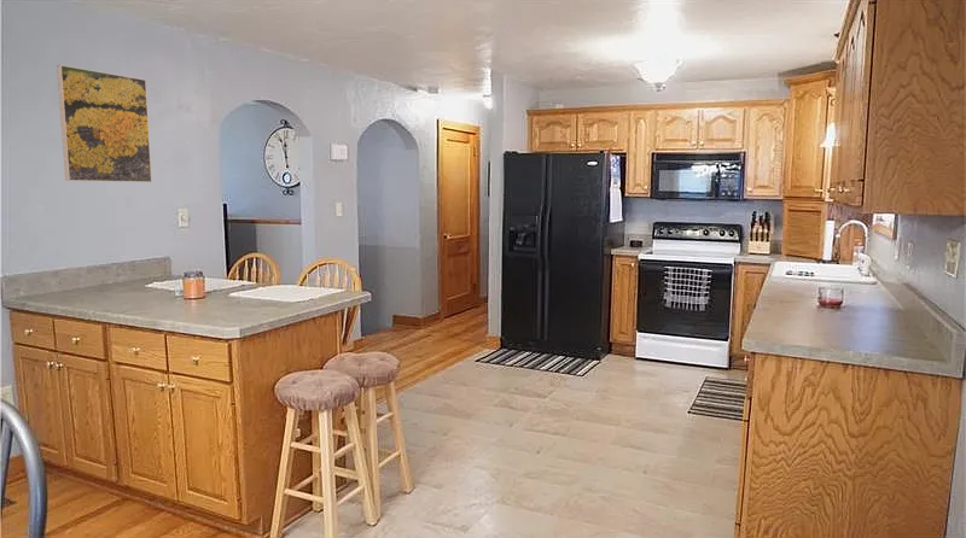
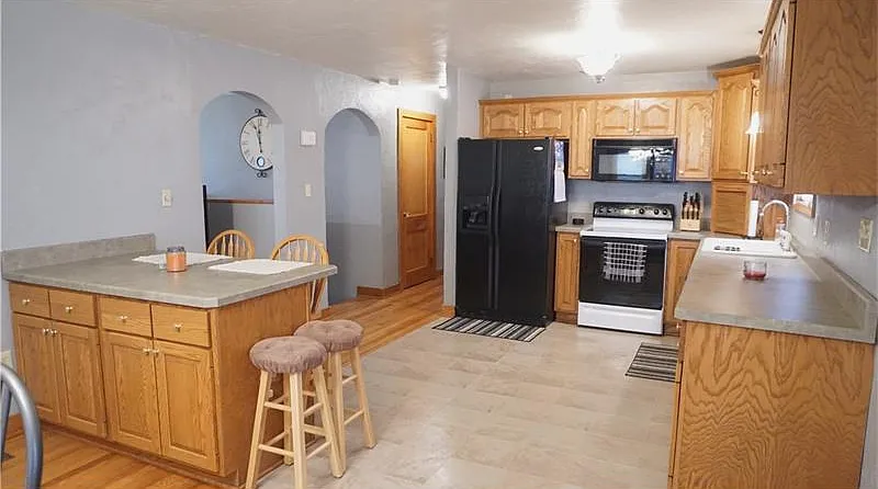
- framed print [56,64,153,183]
